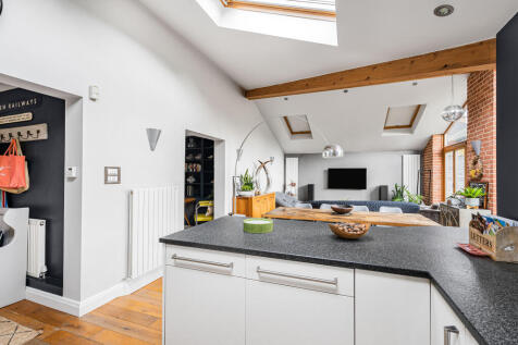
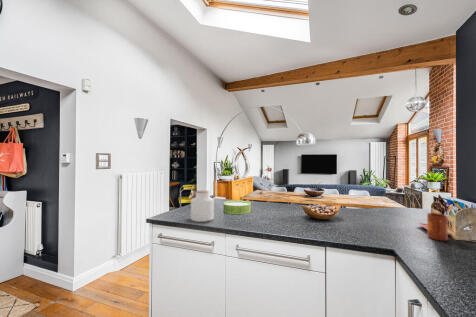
+ mug [426,212,449,242]
+ jar [190,190,215,223]
